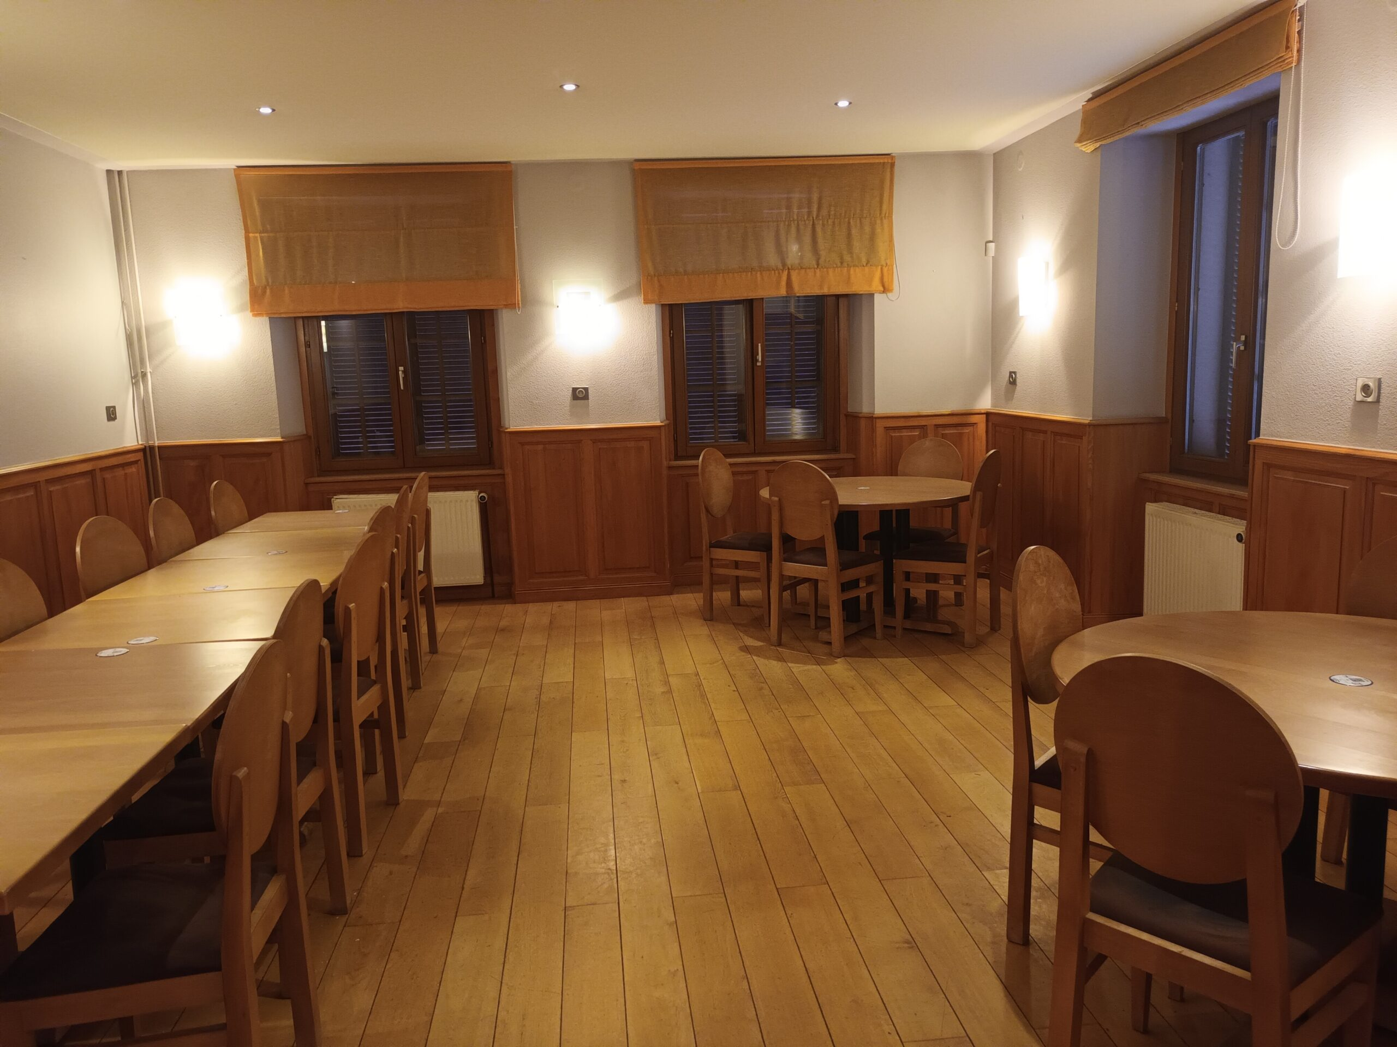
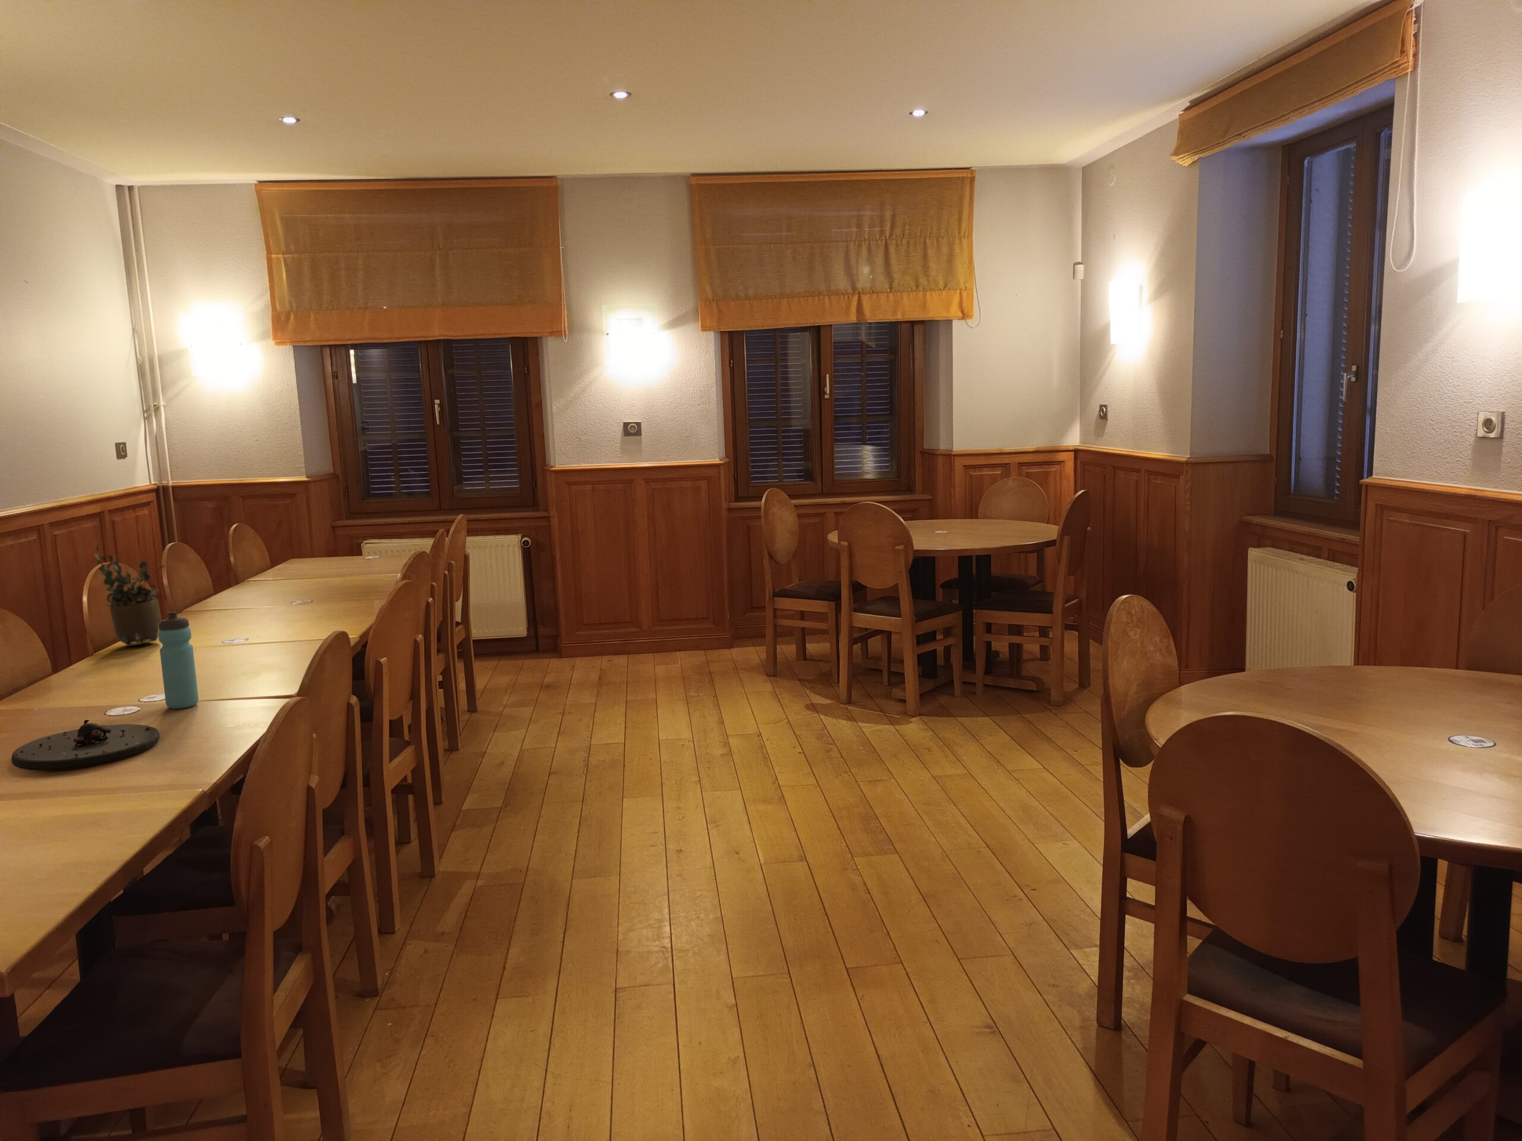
+ plate [11,719,161,771]
+ water bottle [158,611,199,710]
+ potted plant [92,543,165,646]
